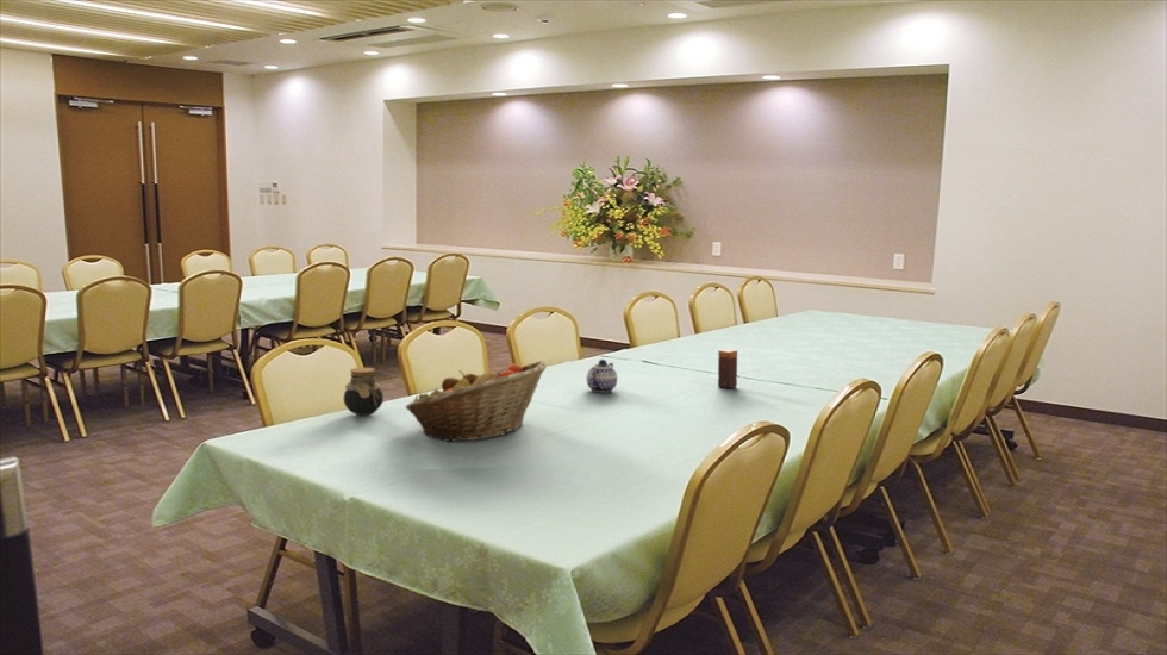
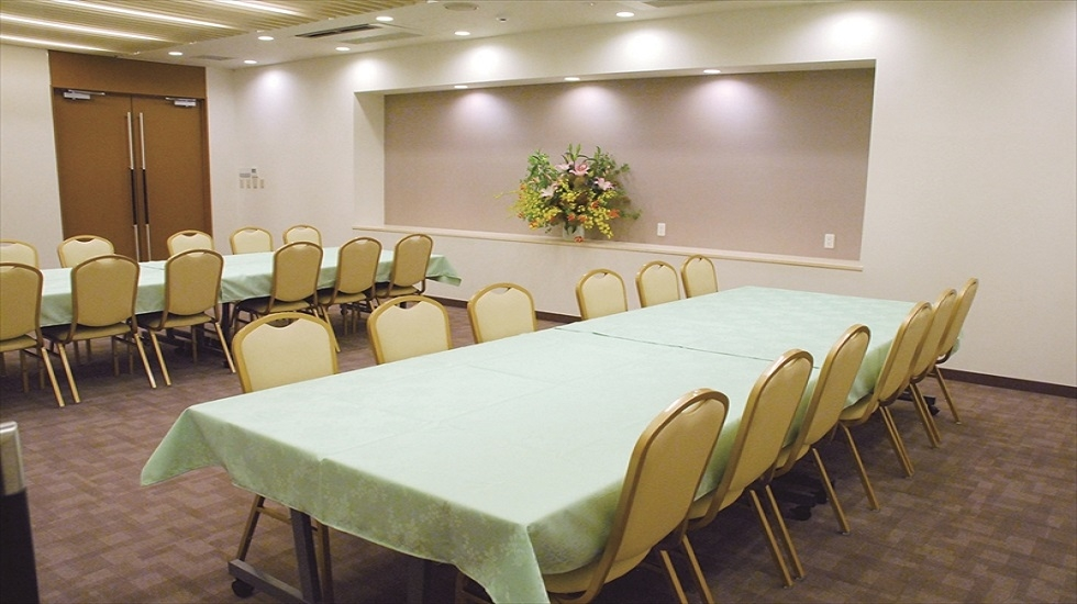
- candle [717,347,738,389]
- jar [343,367,385,417]
- fruit basket [405,360,548,443]
- teapot [586,358,618,394]
